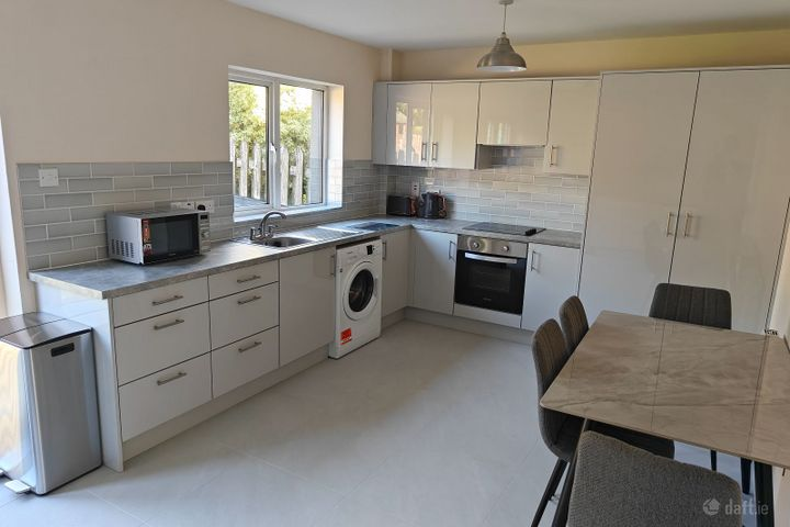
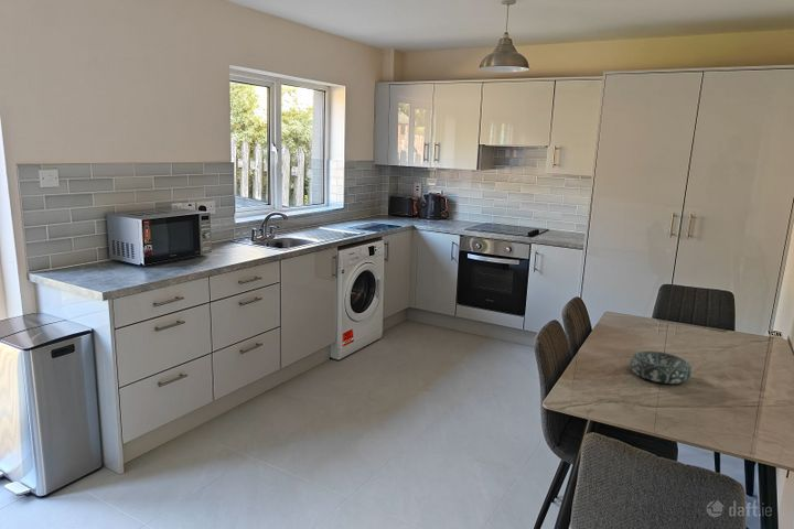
+ decorative bowl [629,350,693,385]
